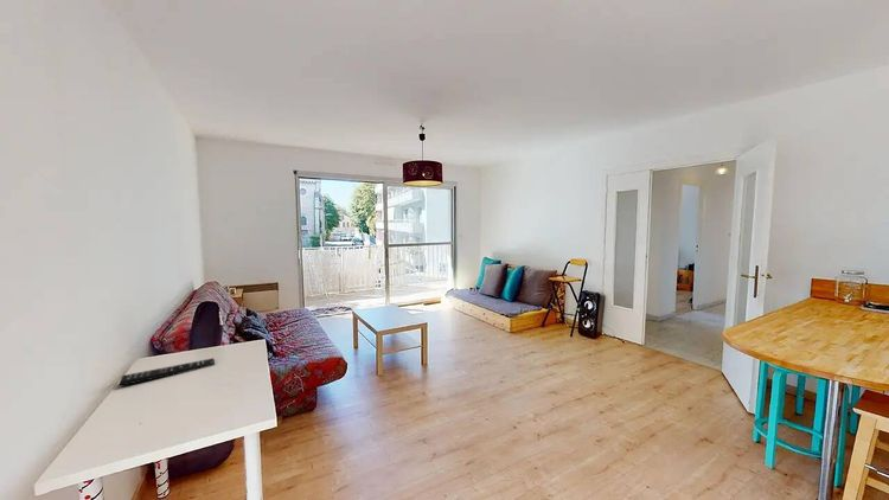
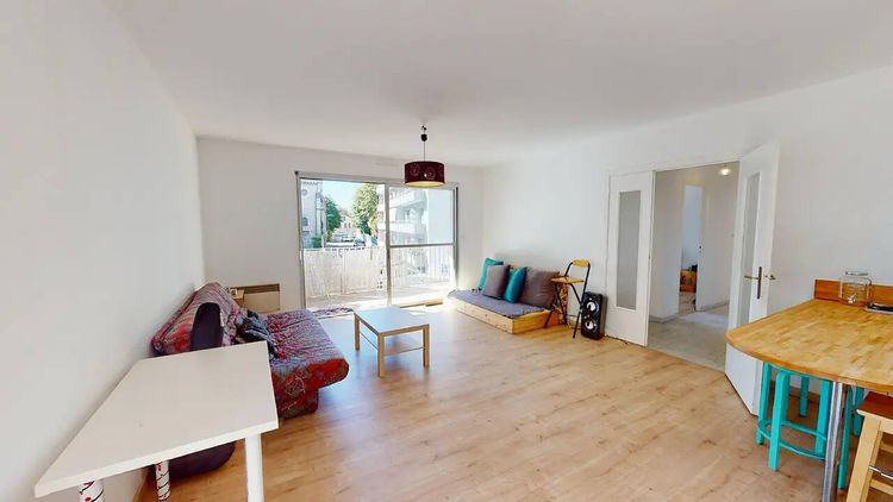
- remote control [119,357,216,387]
